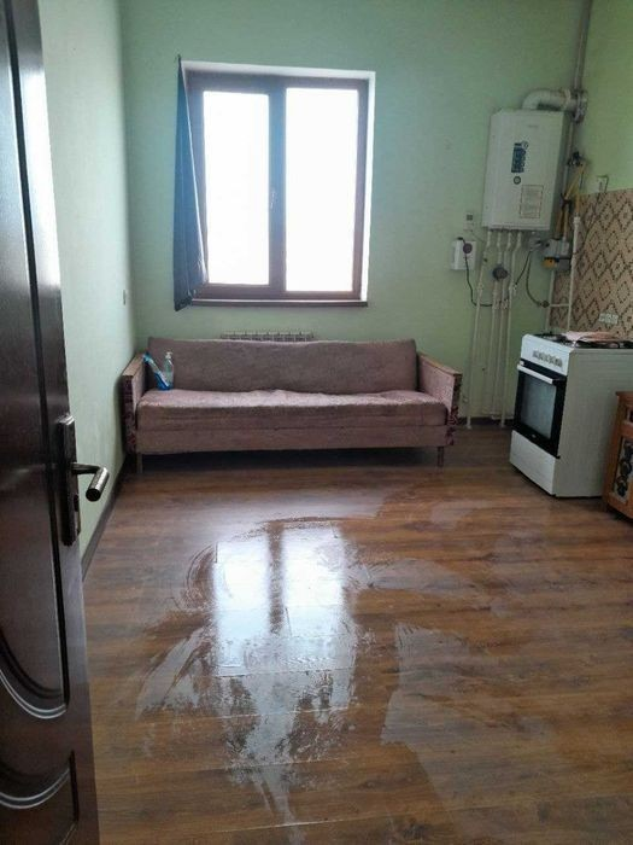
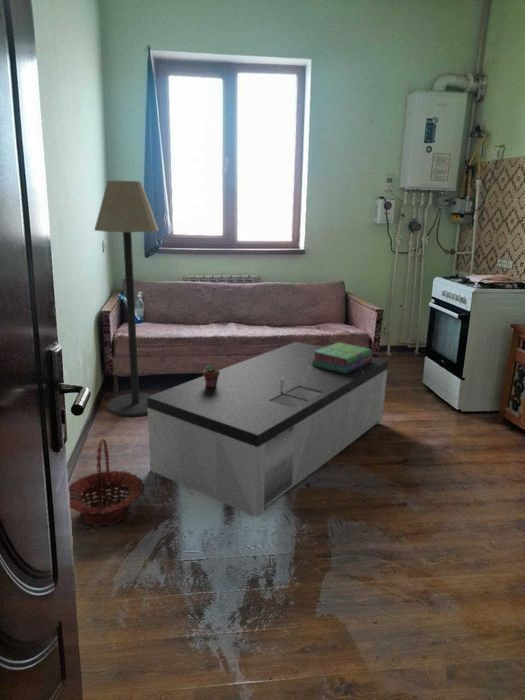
+ coffee table [147,341,389,518]
+ stack of books [311,341,373,373]
+ basket [68,438,146,527]
+ potted succulent [202,364,220,387]
+ floor lamp [93,180,160,417]
